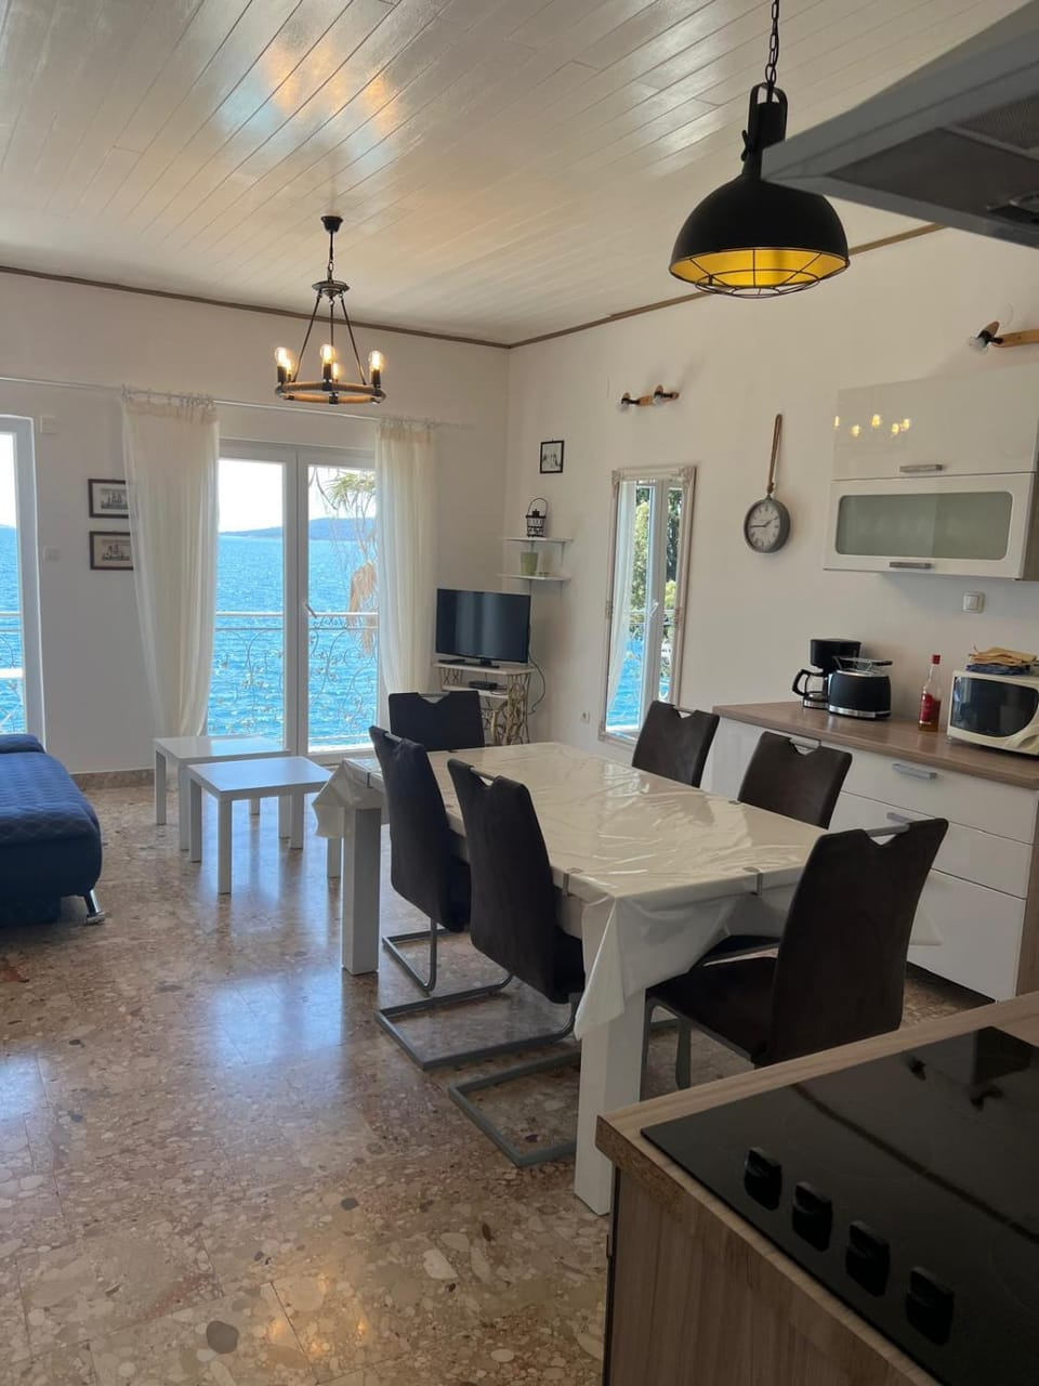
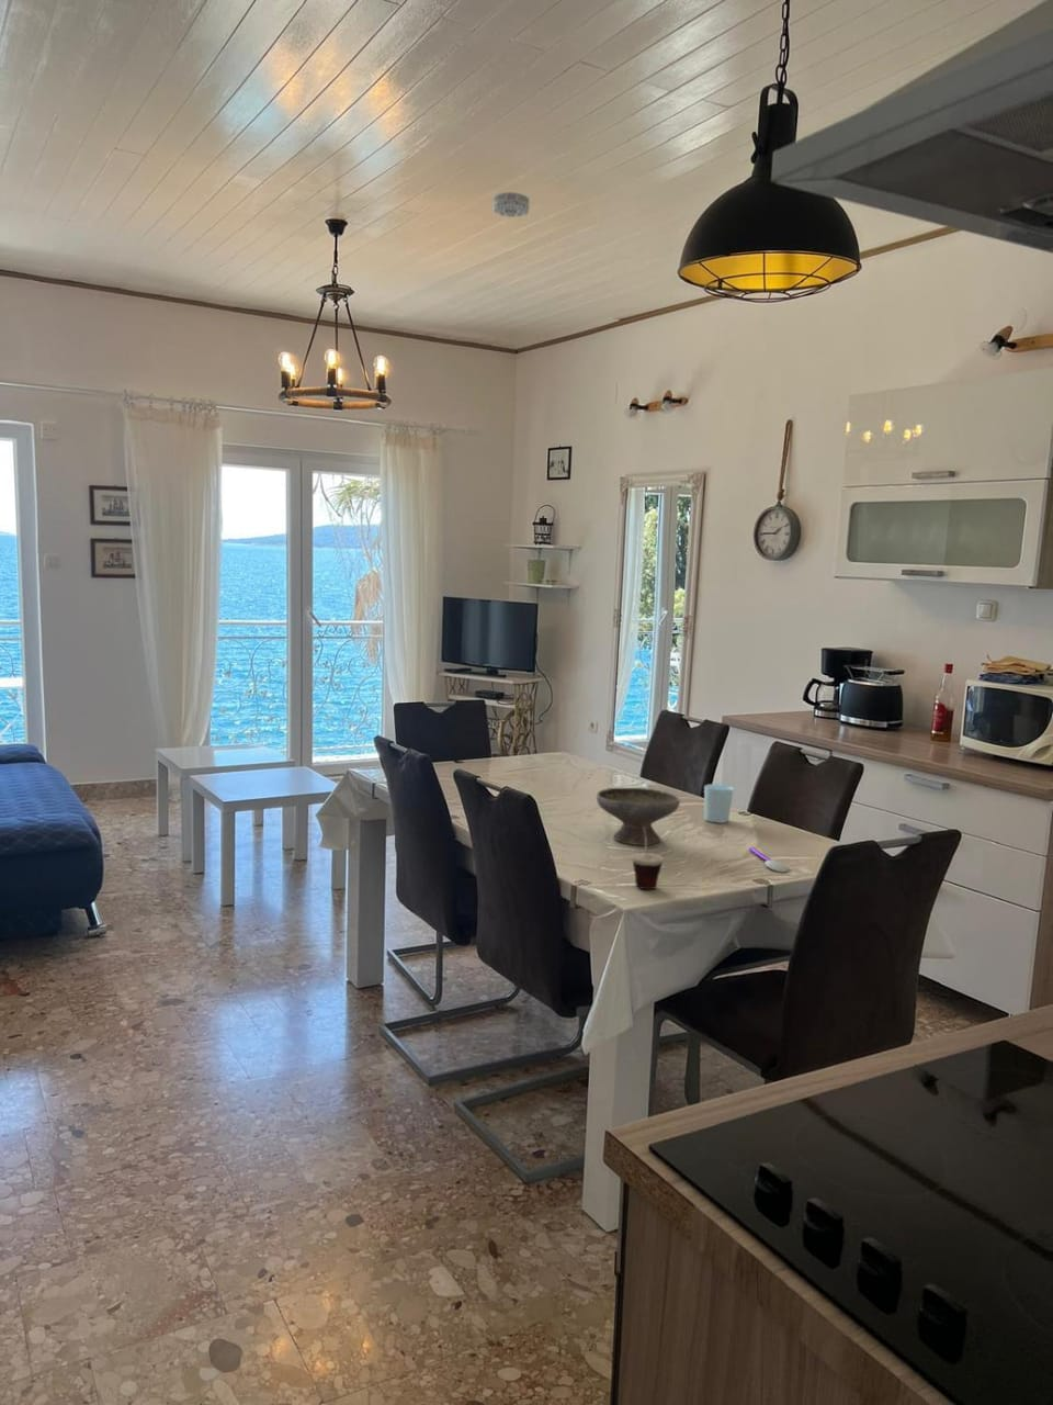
+ bowl [595,787,681,846]
+ cup [703,782,734,824]
+ spoon [748,846,789,874]
+ smoke detector [492,191,530,218]
+ cup [630,825,665,891]
